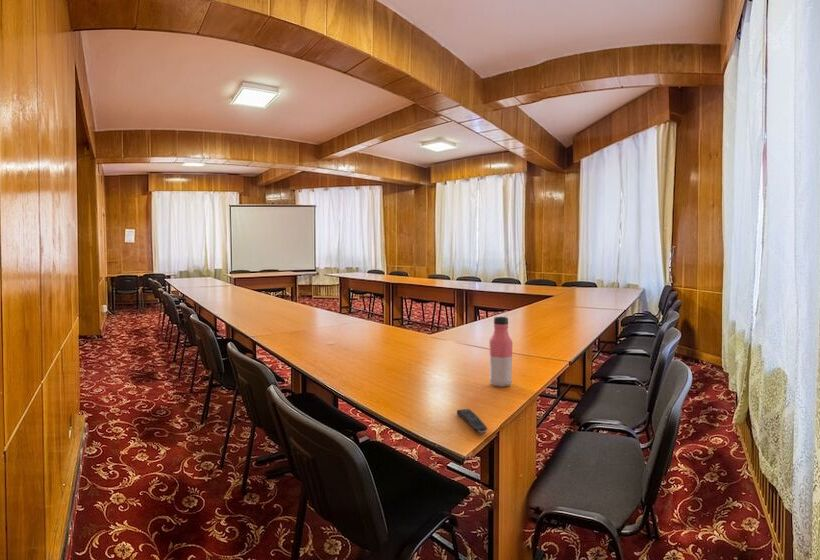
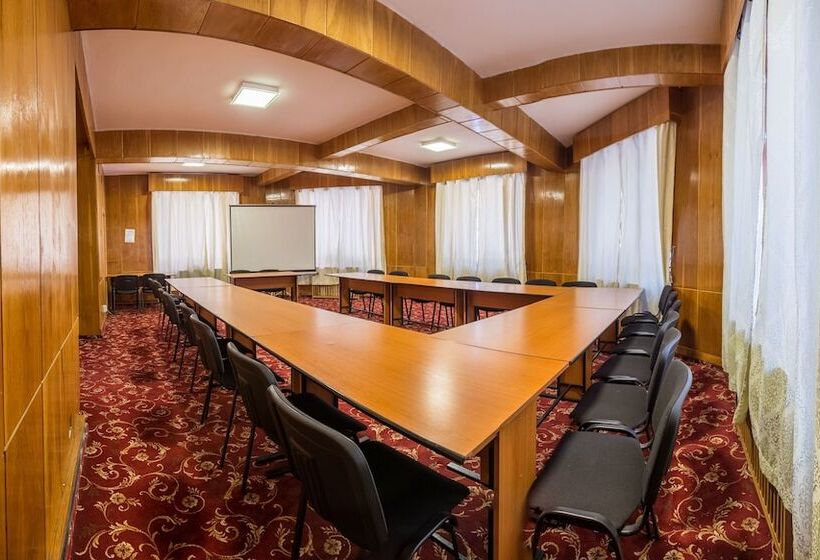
- remote control [456,408,488,435]
- water bottle [488,315,514,388]
